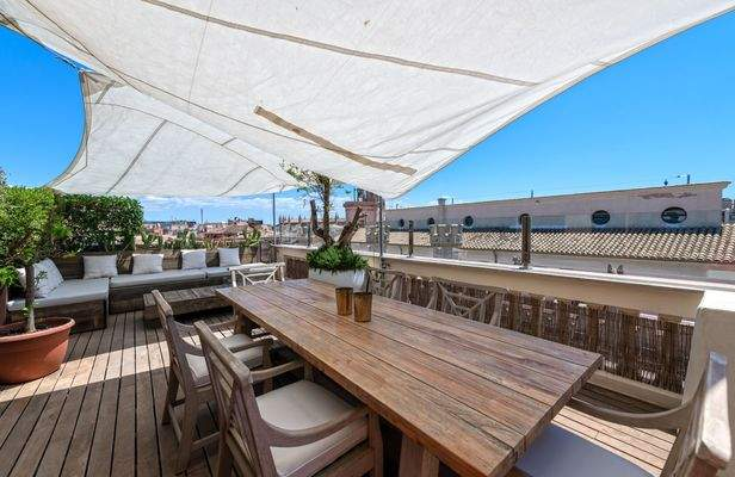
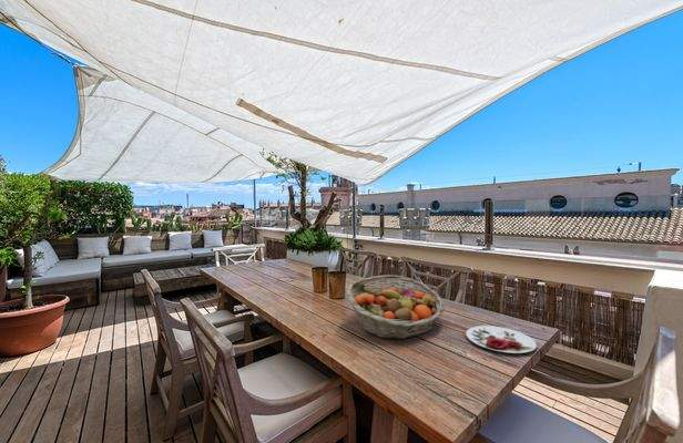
+ plate [465,324,538,354]
+ fruit basket [345,274,446,340]
